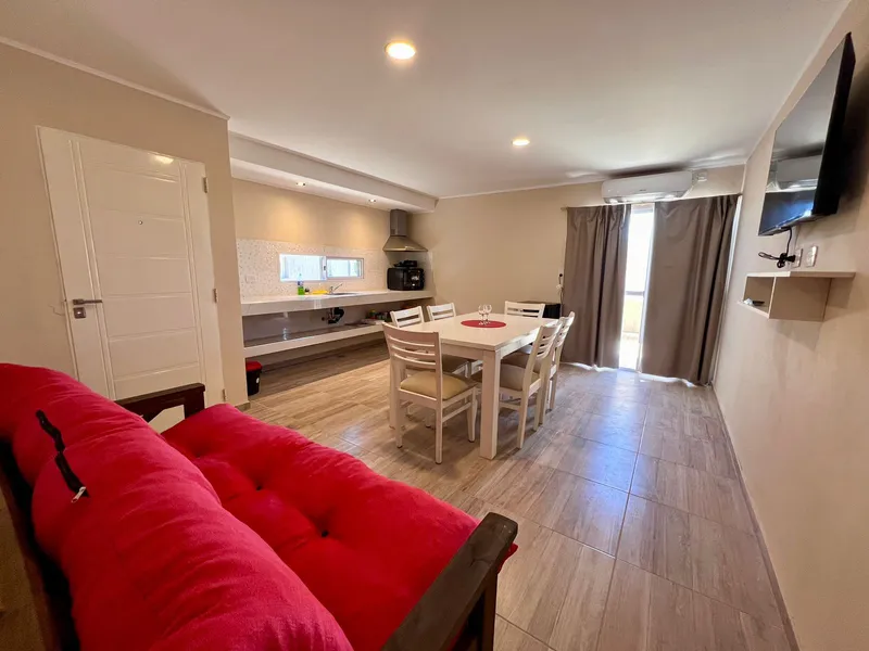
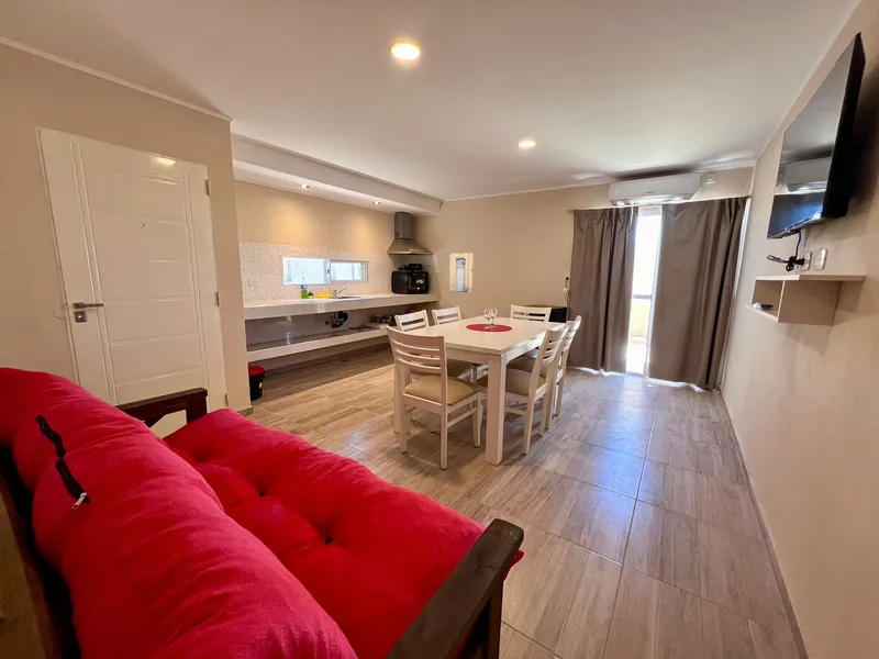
+ wall art [448,252,475,293]
